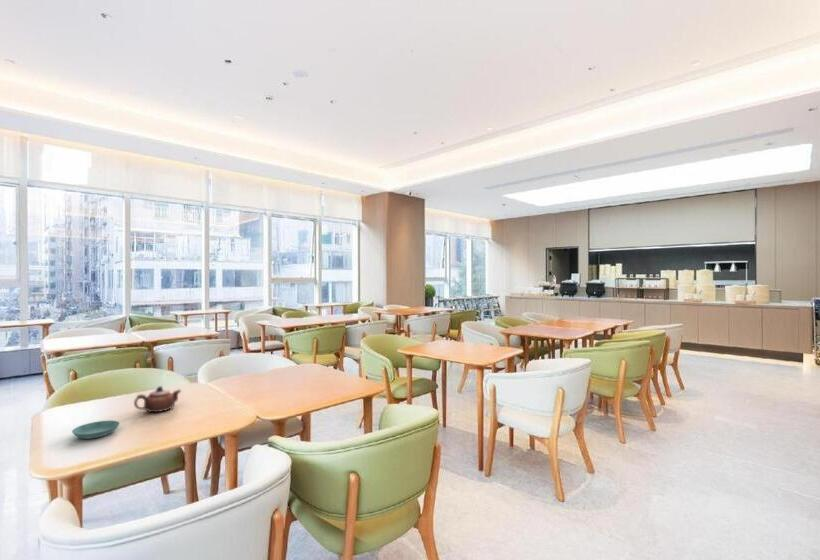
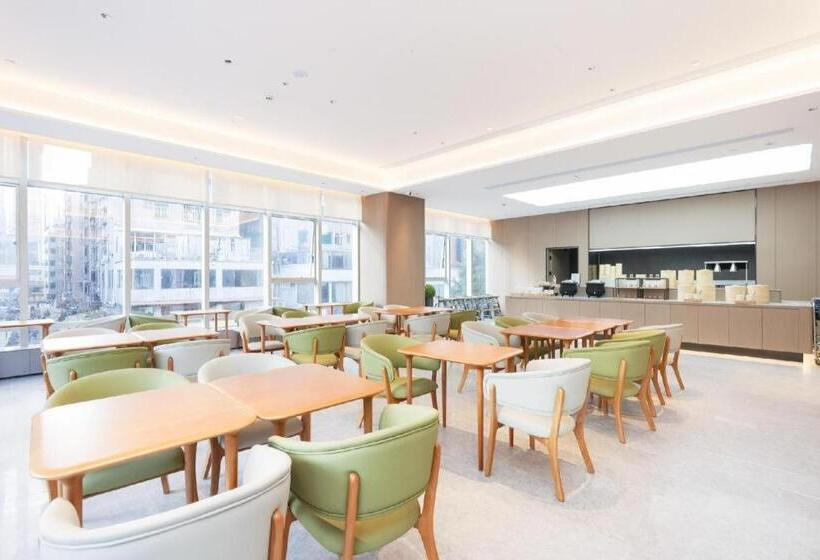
- teapot [133,385,182,413]
- saucer [71,420,121,440]
